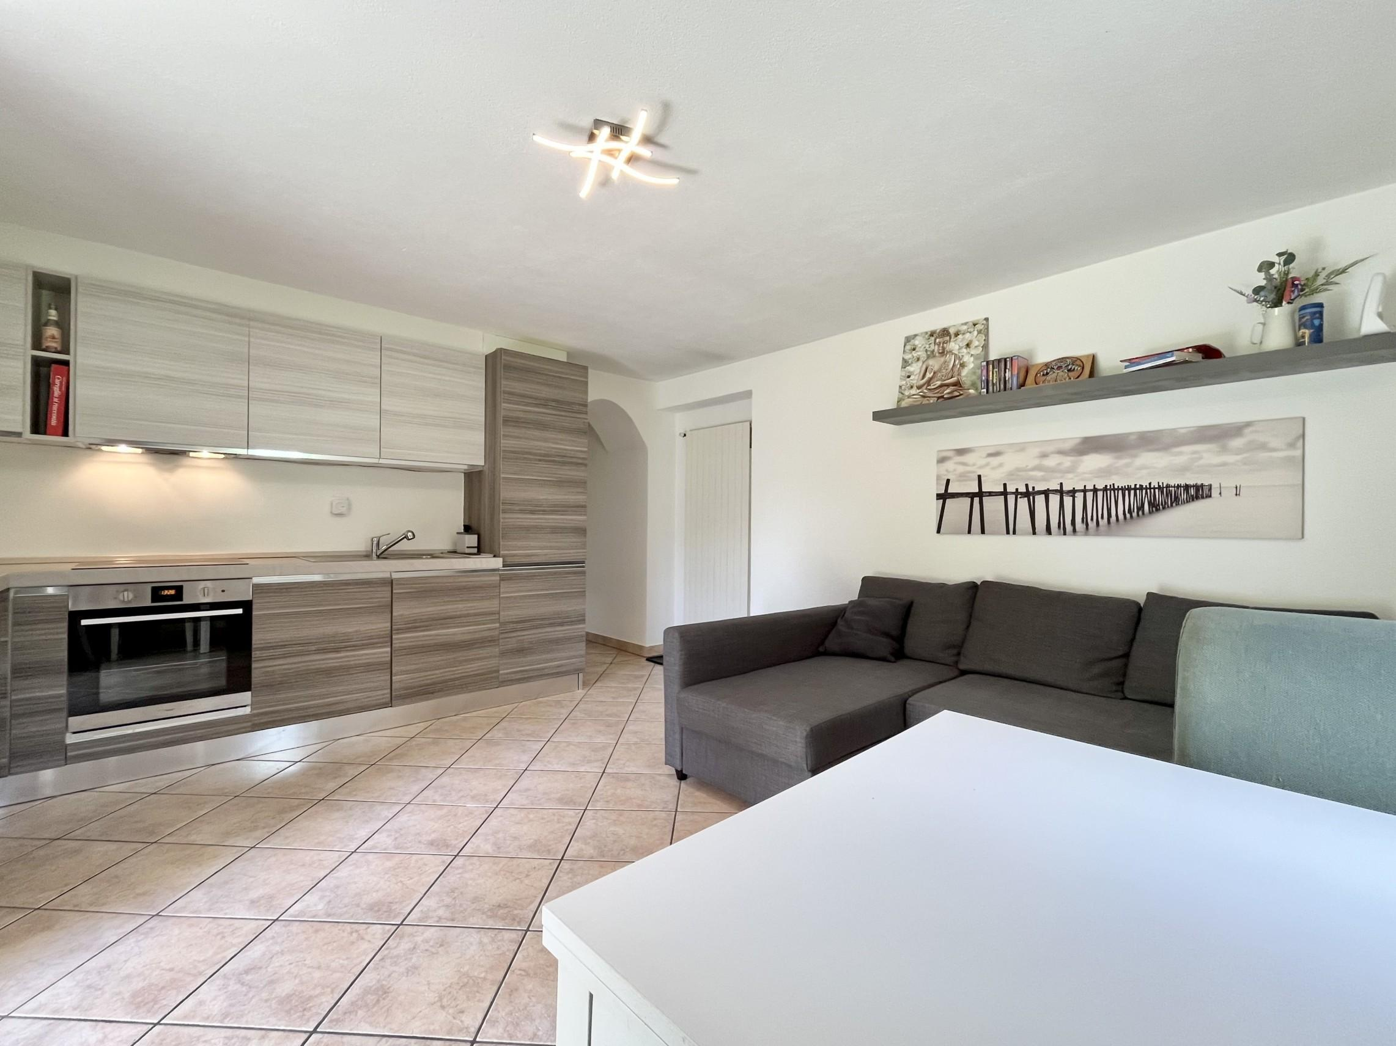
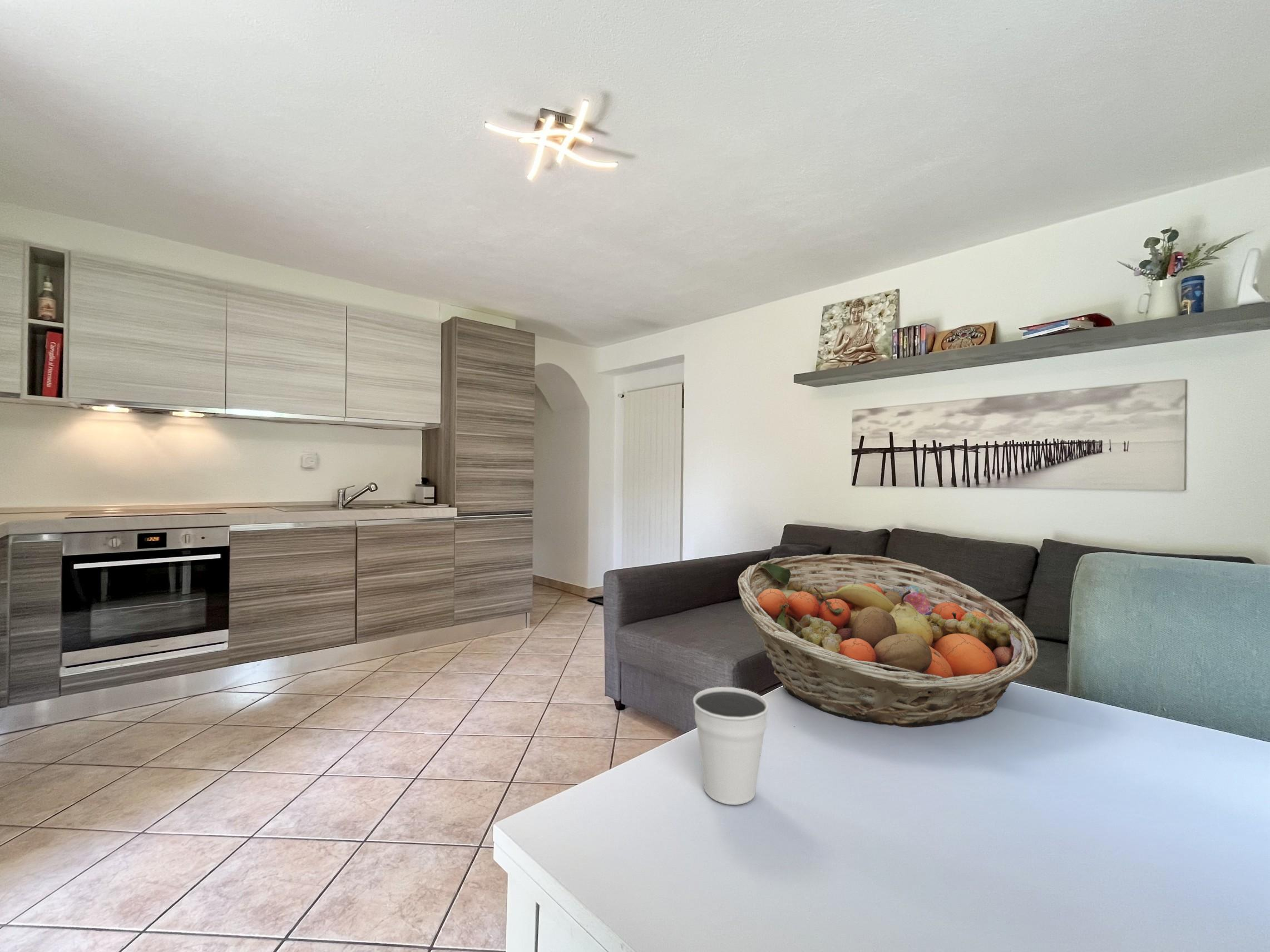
+ cup [693,686,769,806]
+ fruit basket [737,553,1039,728]
